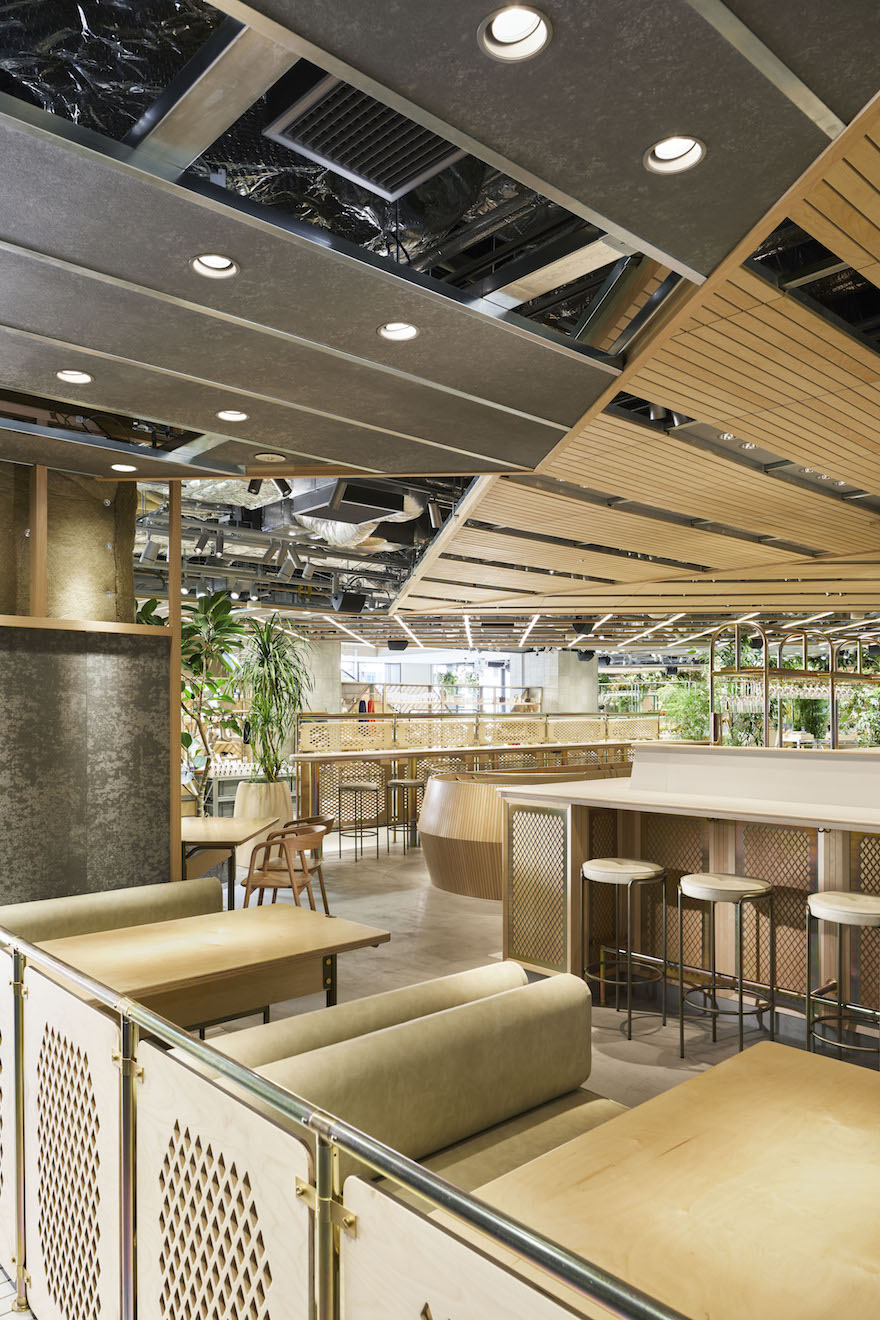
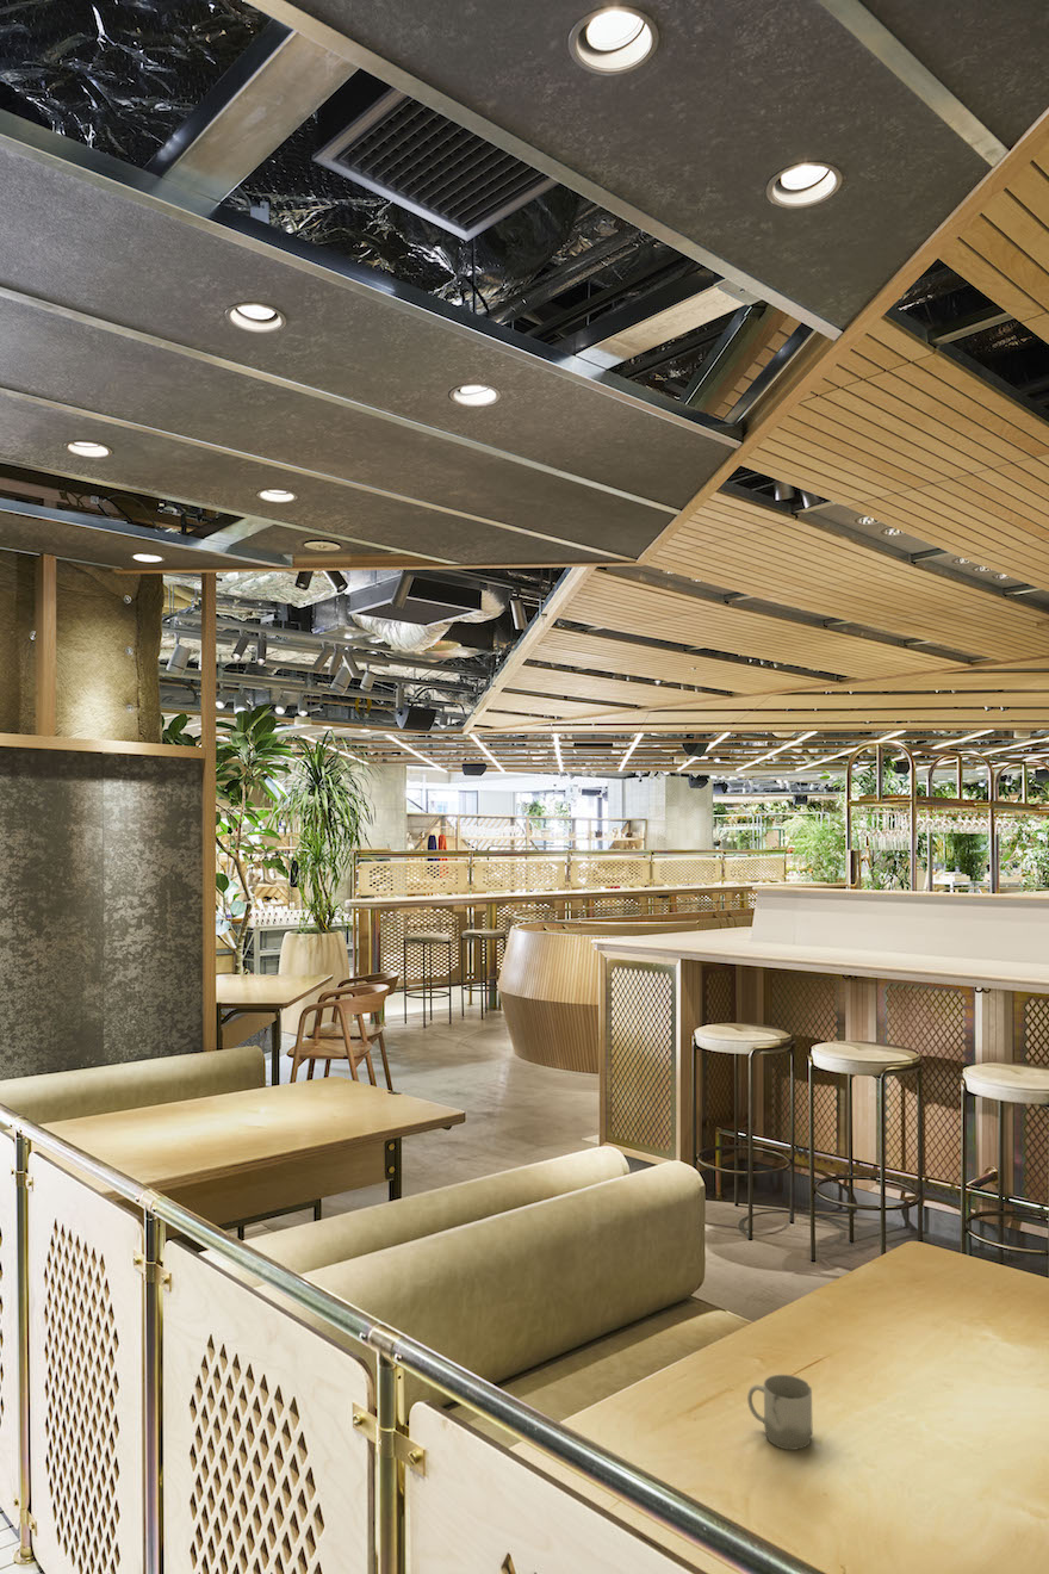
+ cup [746,1374,814,1451]
